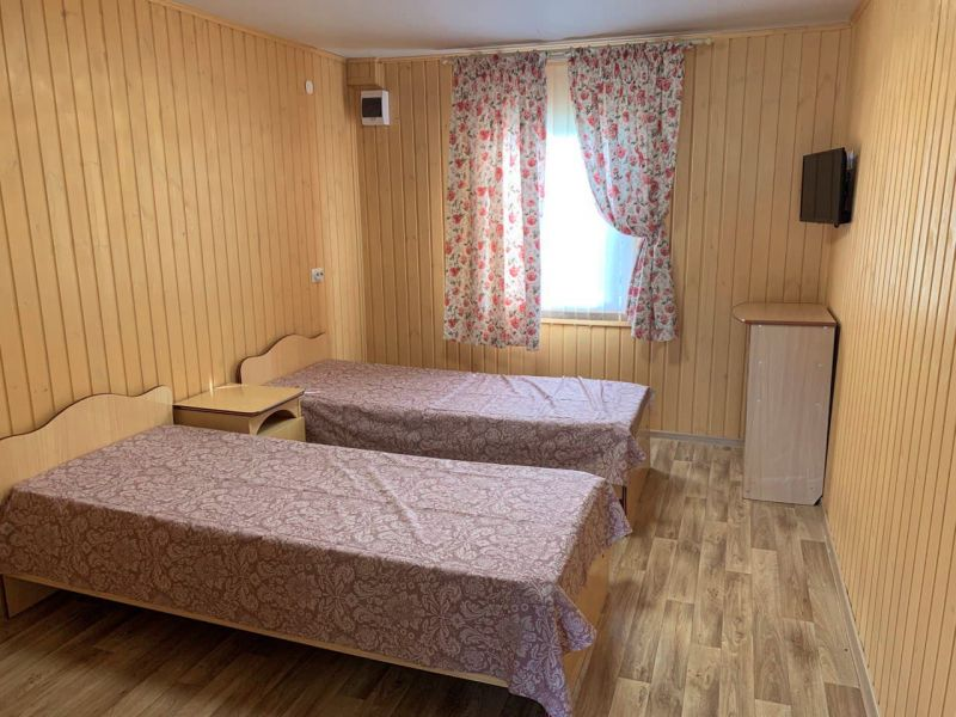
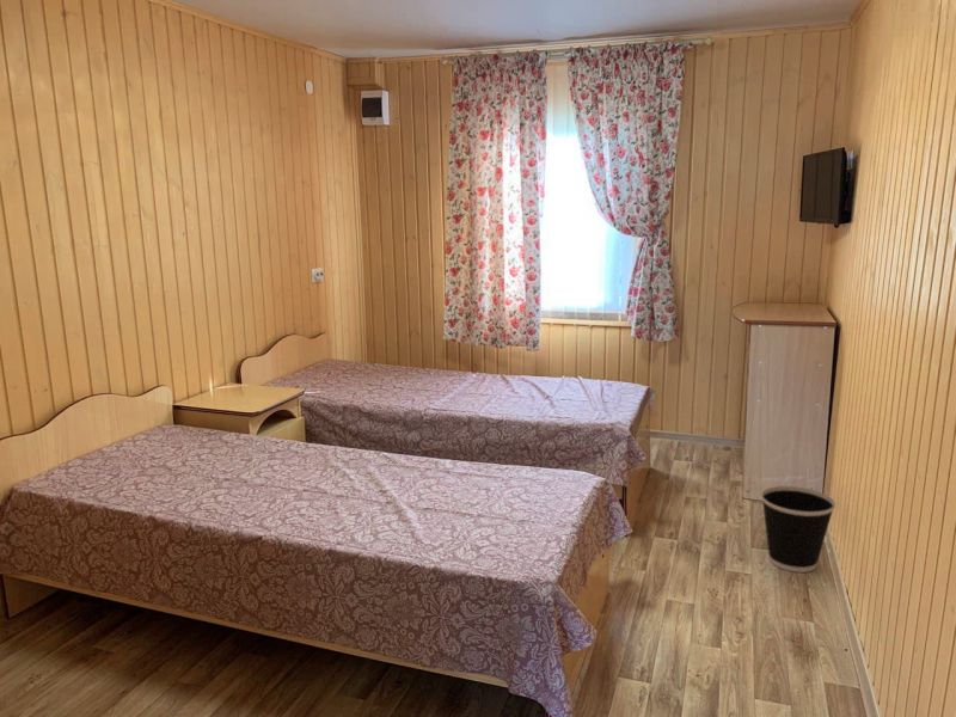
+ wastebasket [760,485,836,574]
